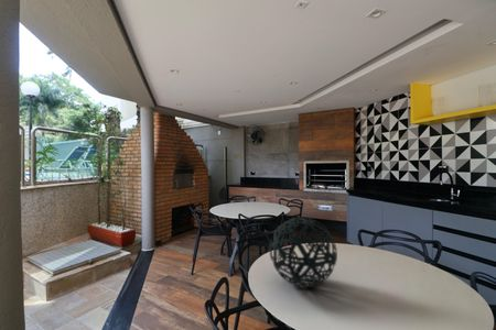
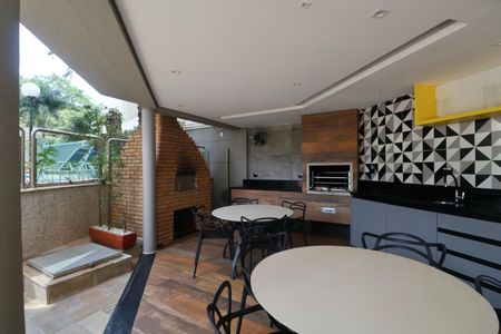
- decorative orb [269,216,338,288]
